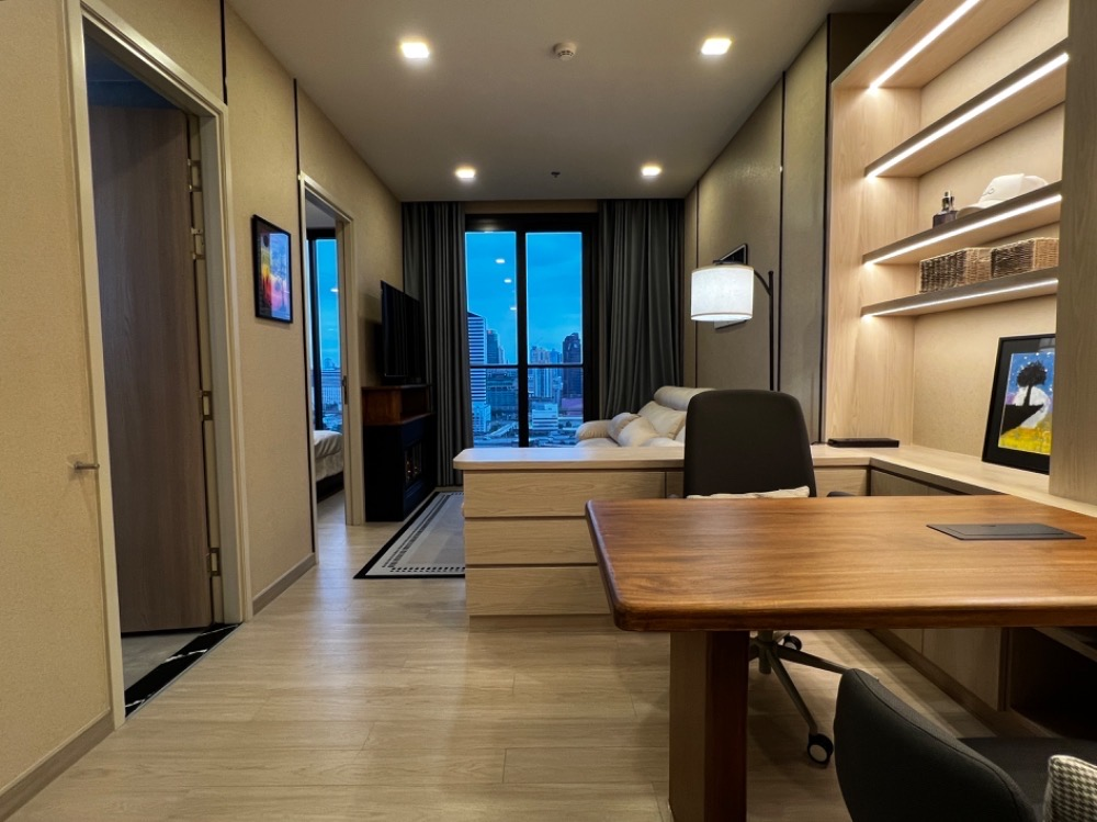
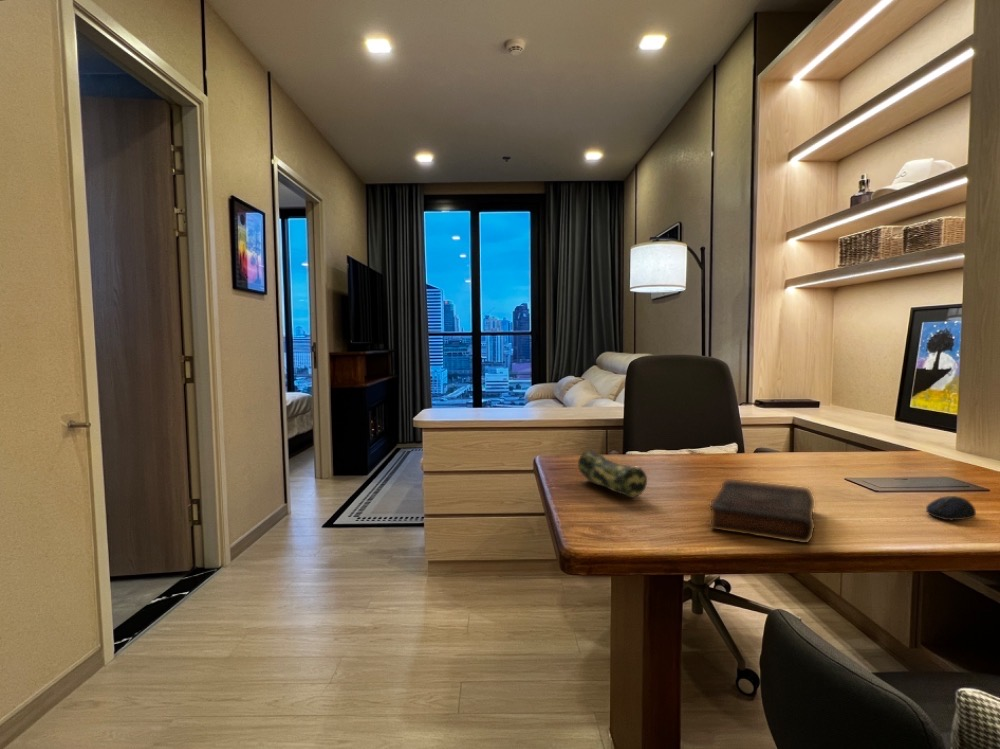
+ book [709,478,816,544]
+ computer mouse [925,495,977,522]
+ pencil case [577,449,648,498]
